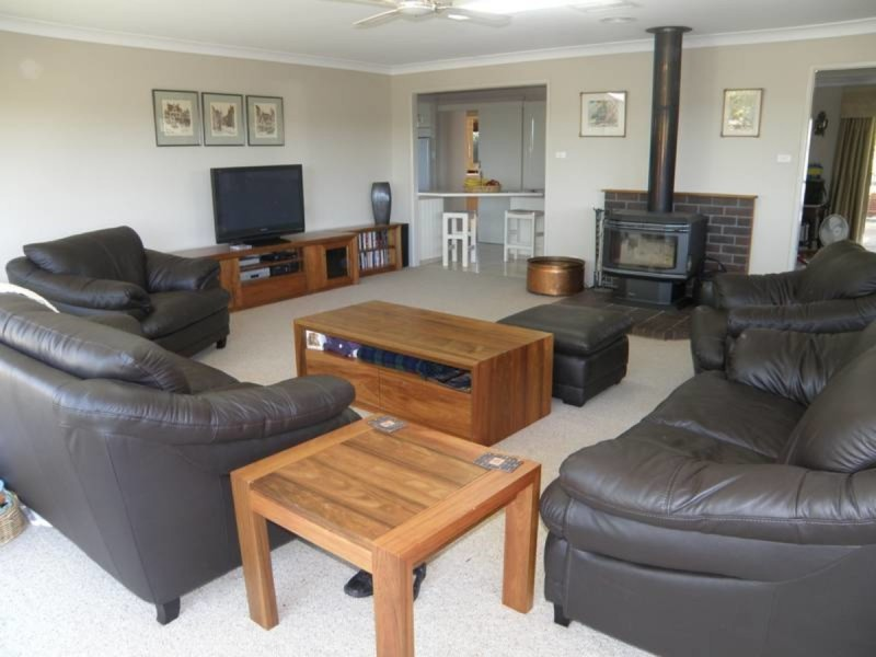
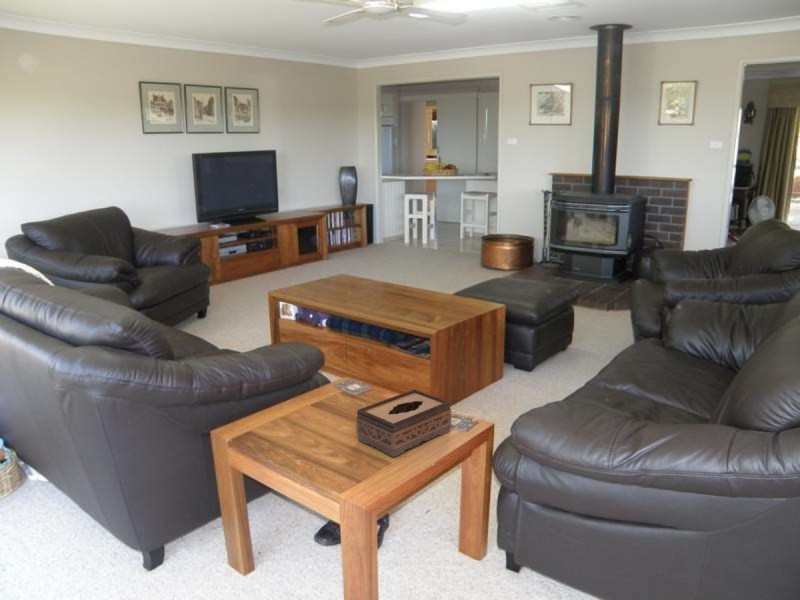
+ tissue box [355,388,452,458]
